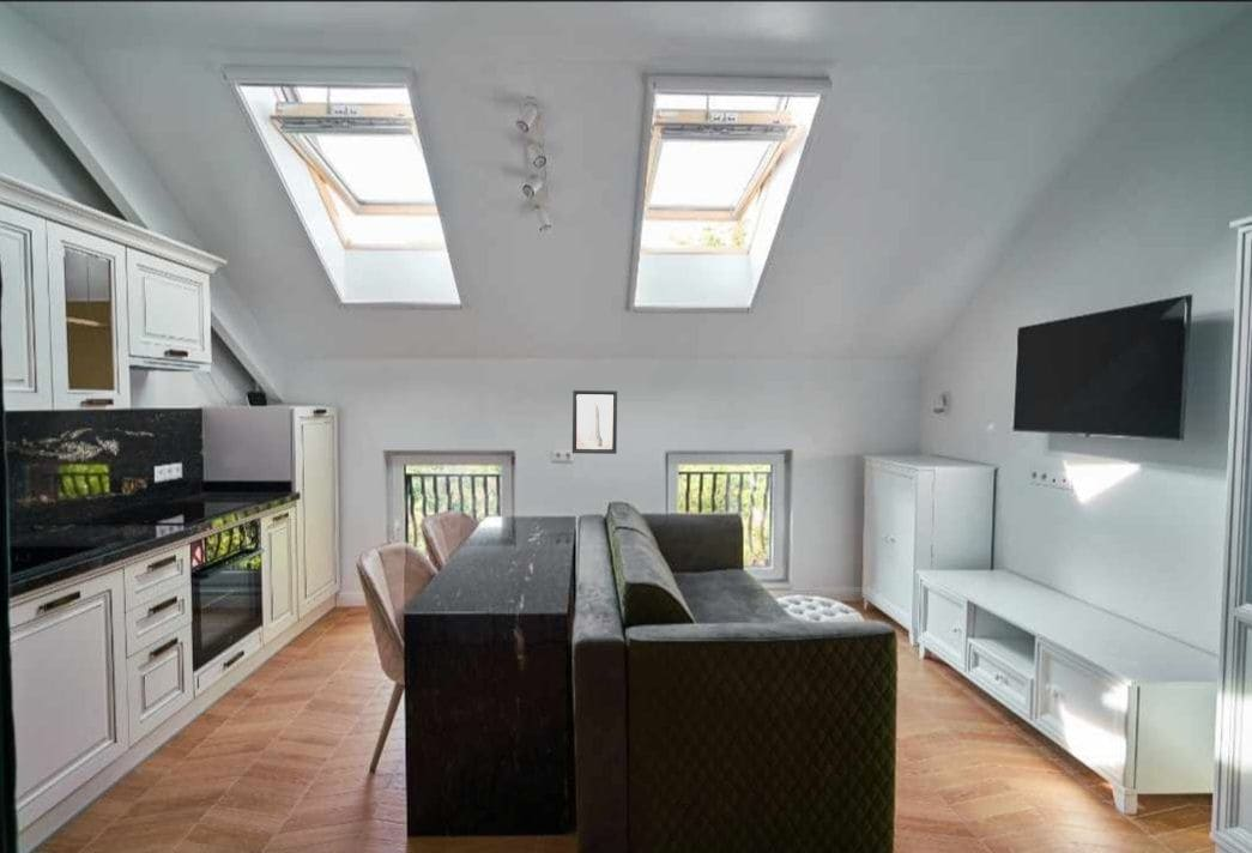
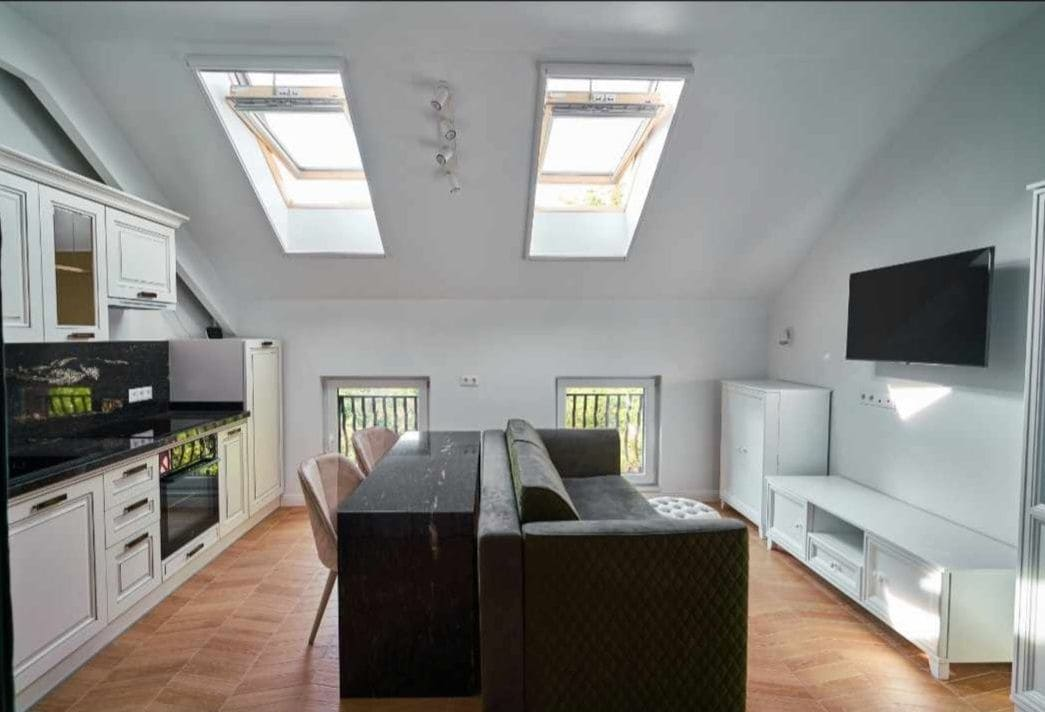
- wall art [571,389,618,455]
